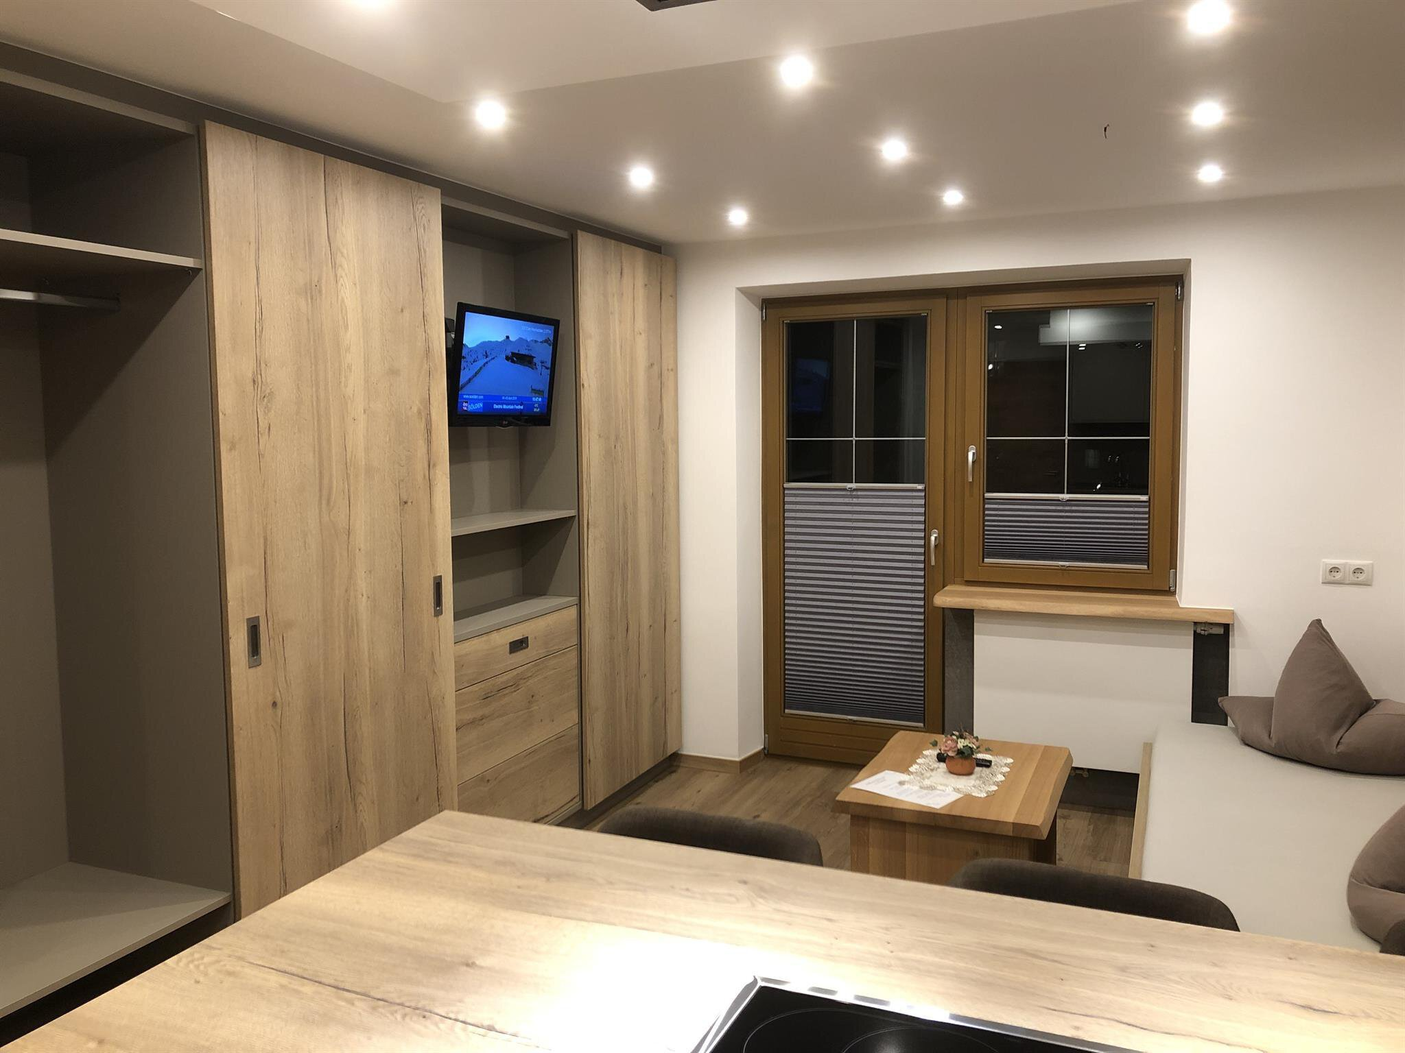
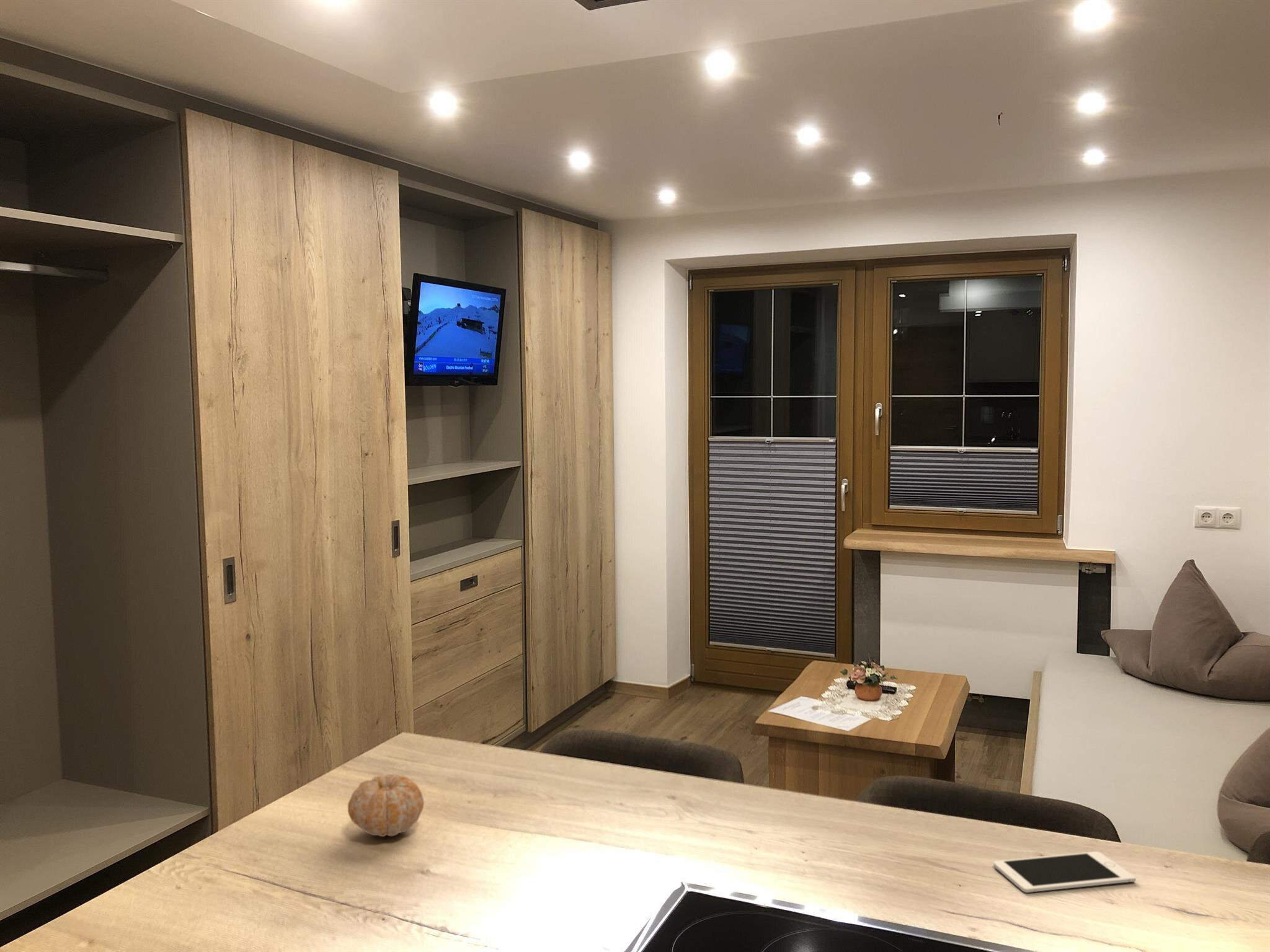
+ cell phone [993,851,1136,893]
+ fruit [347,773,425,837]
